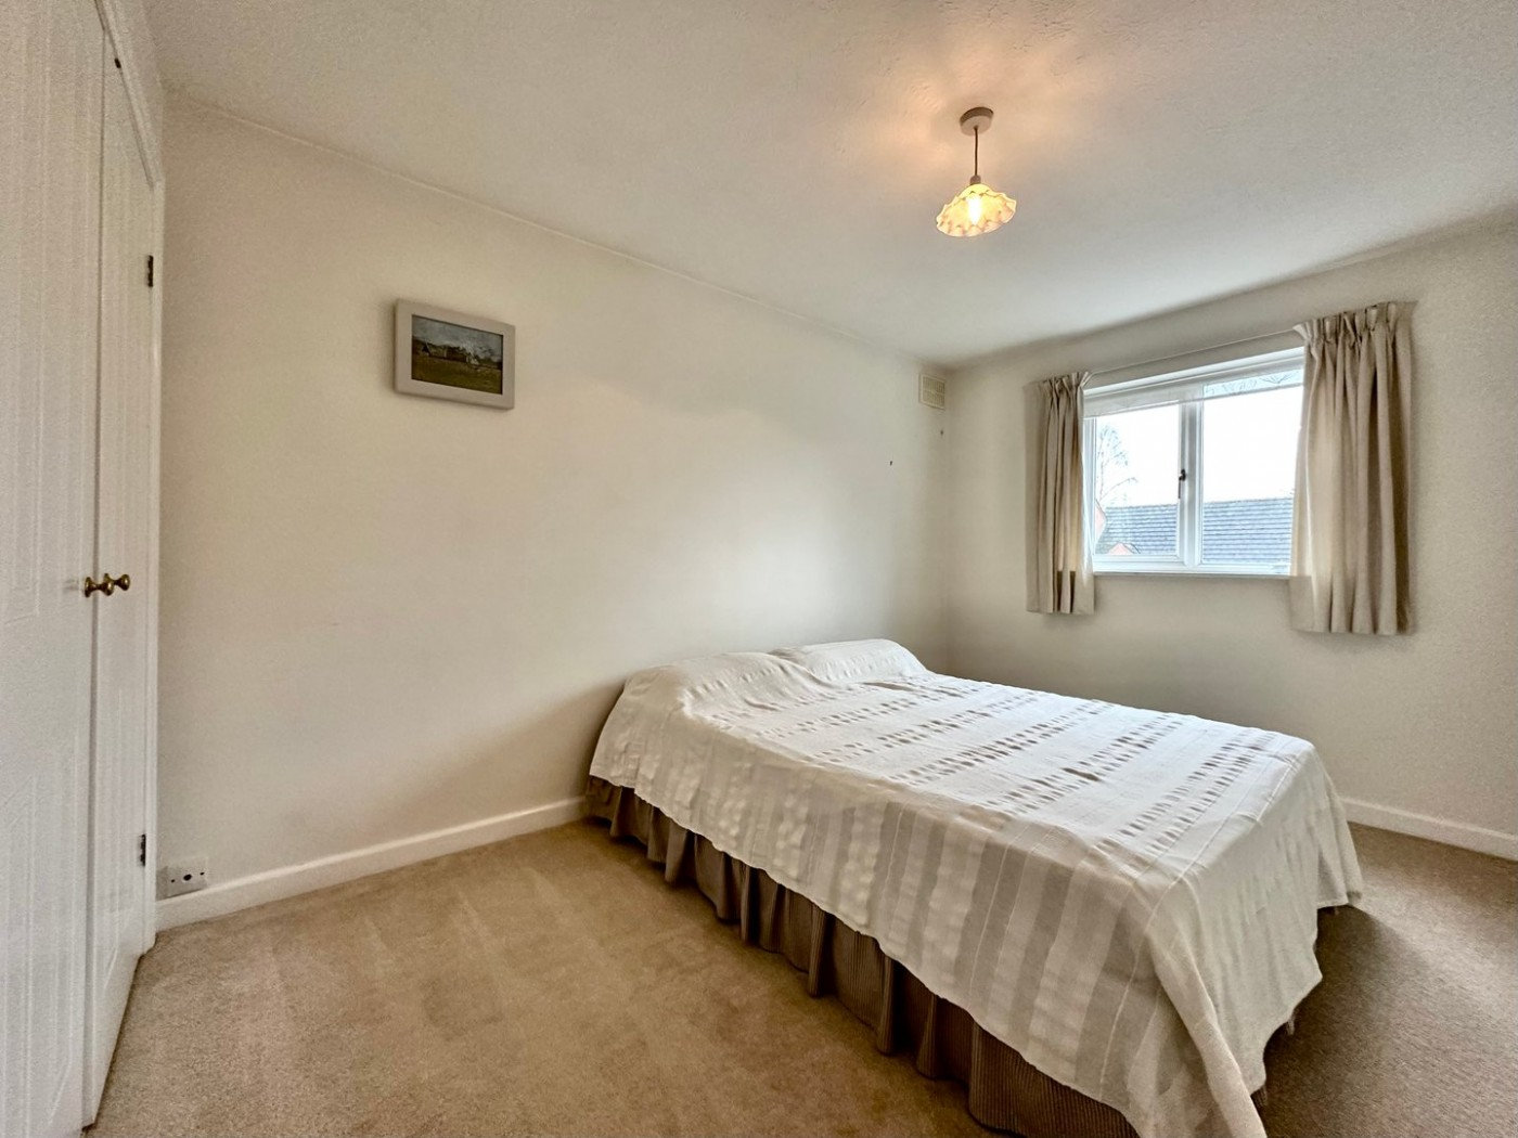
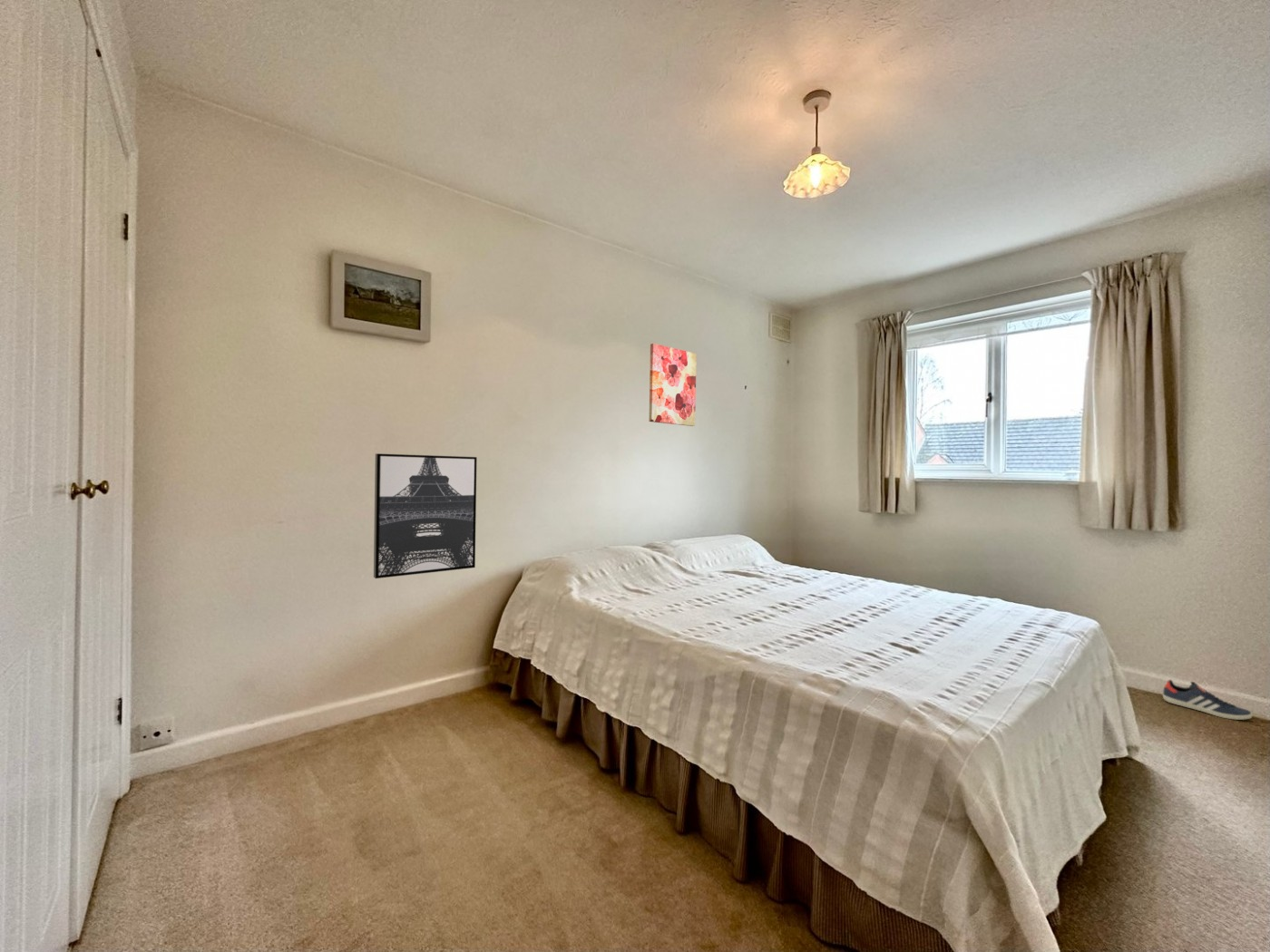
+ wall art [649,343,698,427]
+ sneaker [1162,679,1253,721]
+ wall art [373,452,478,579]
